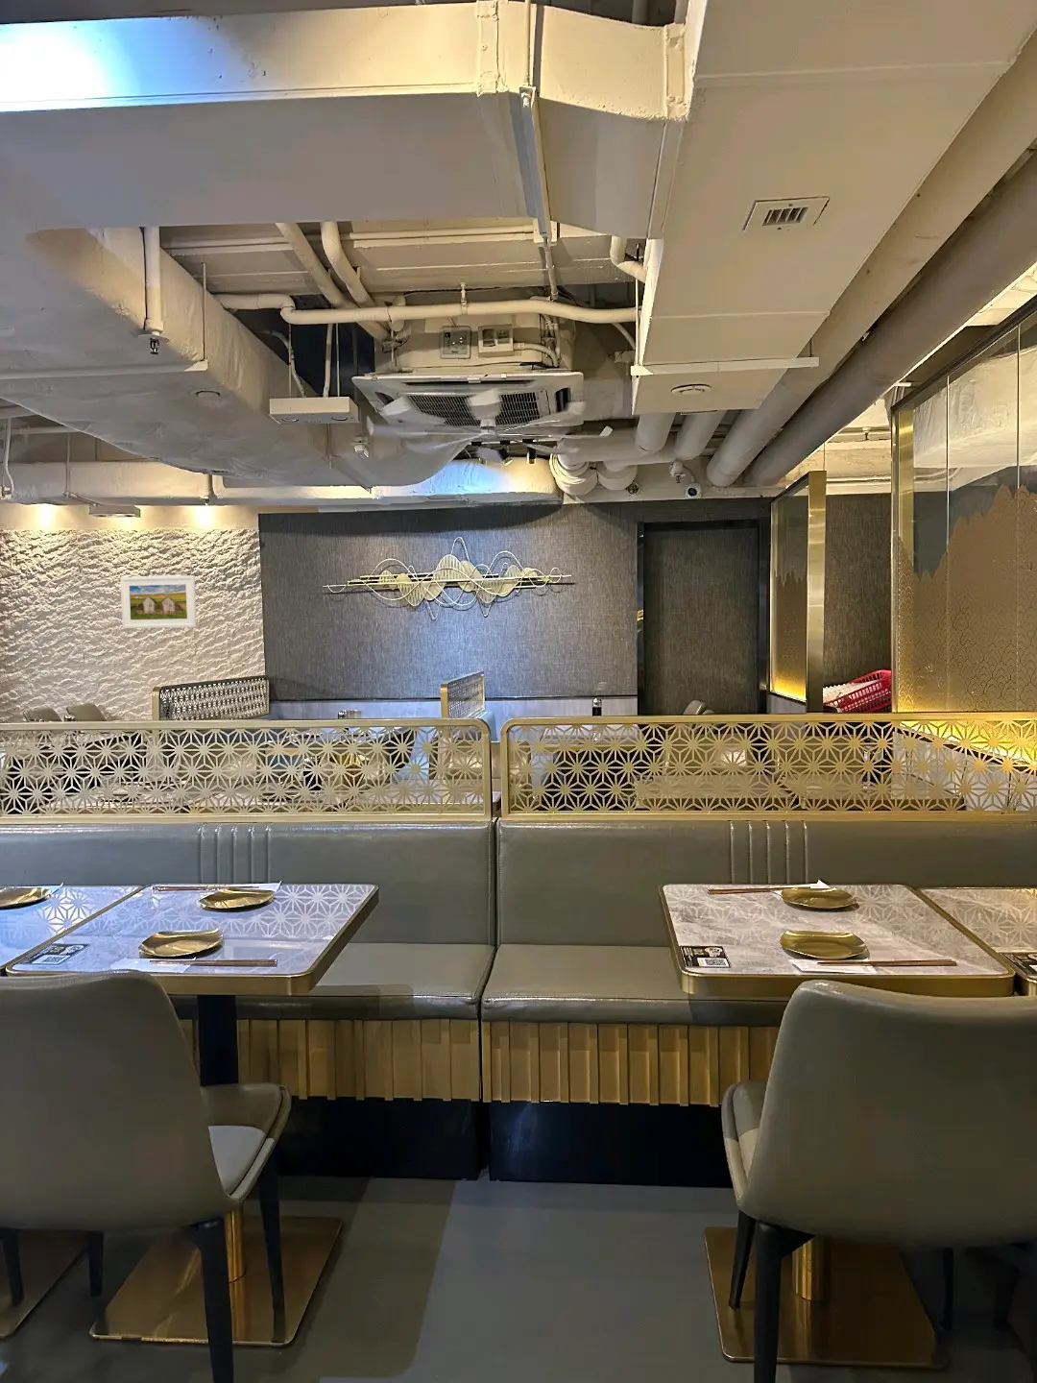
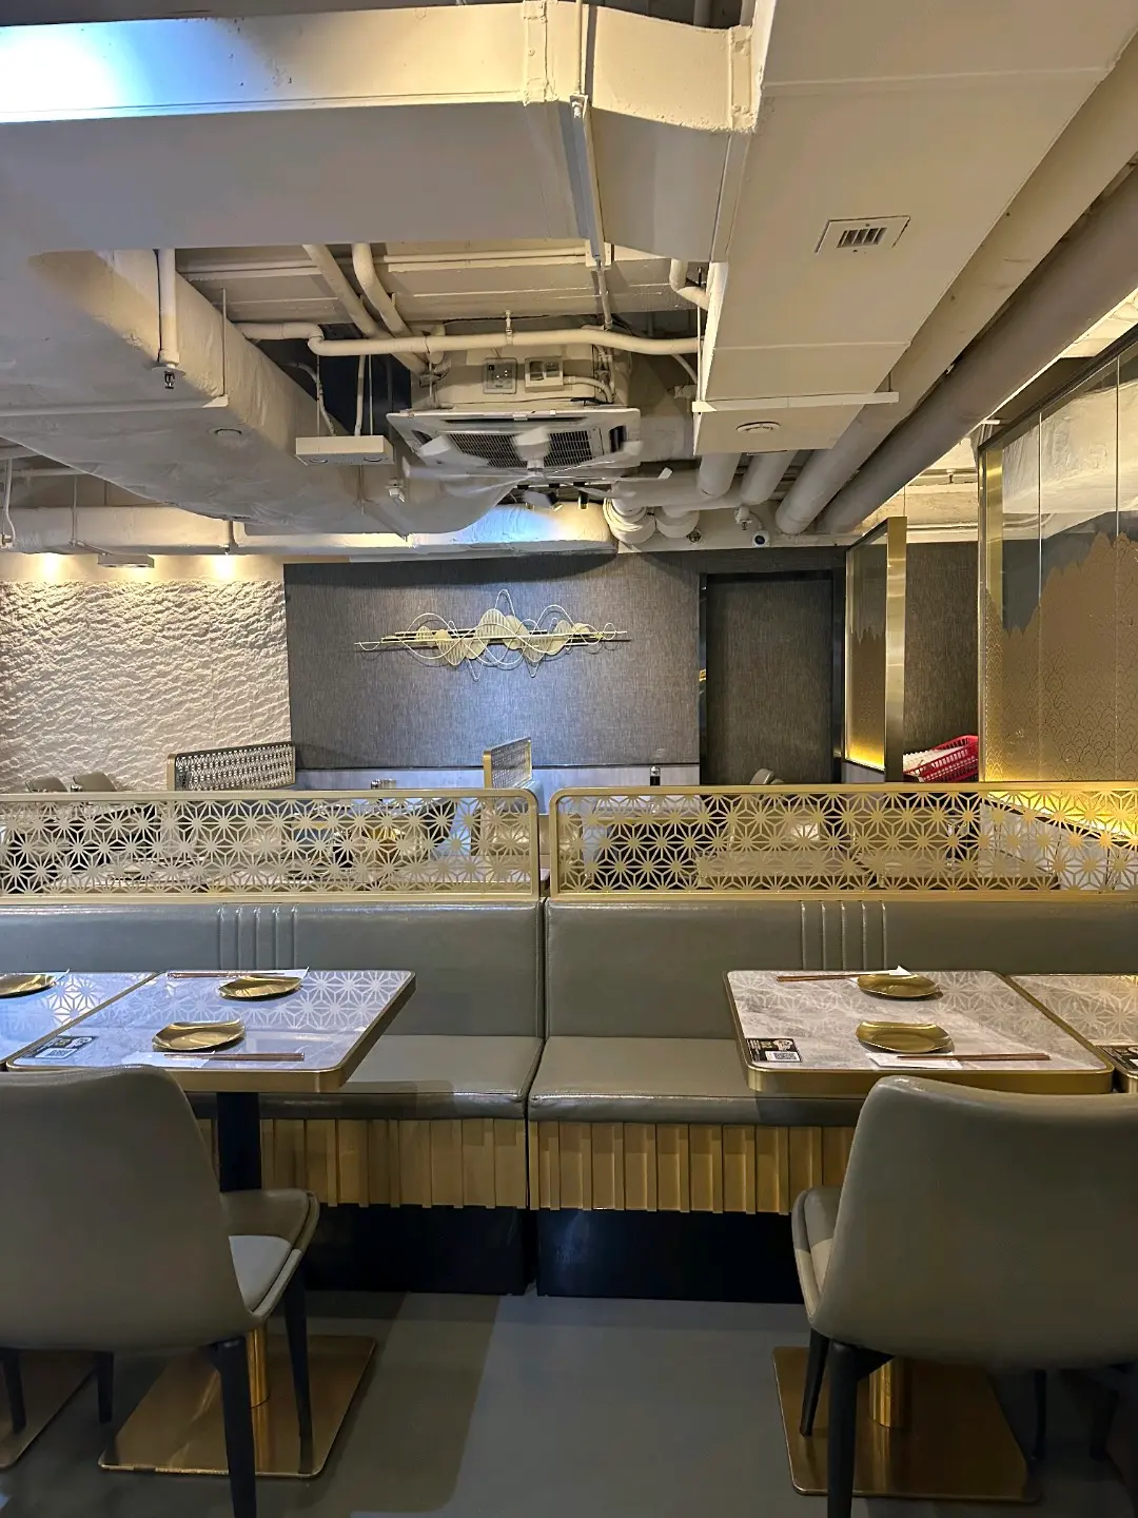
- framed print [120,574,198,629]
